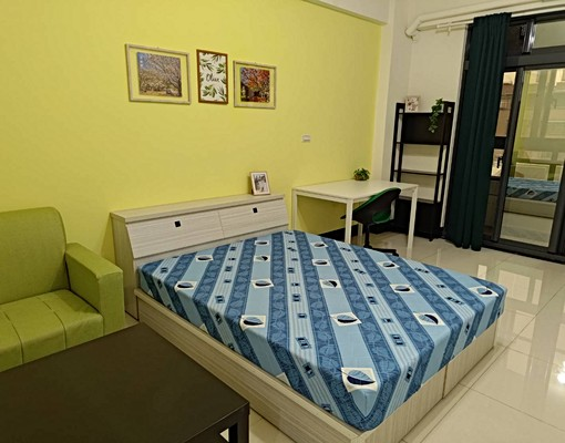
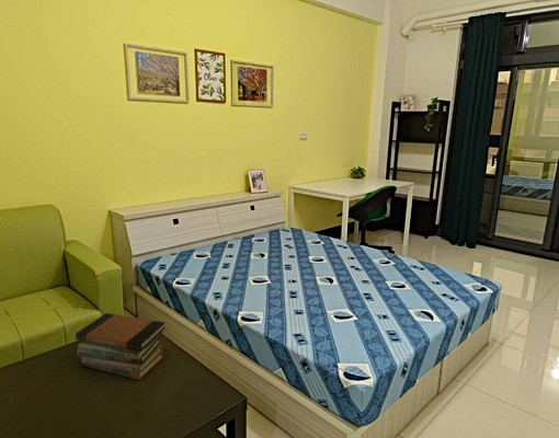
+ book stack [75,312,167,381]
